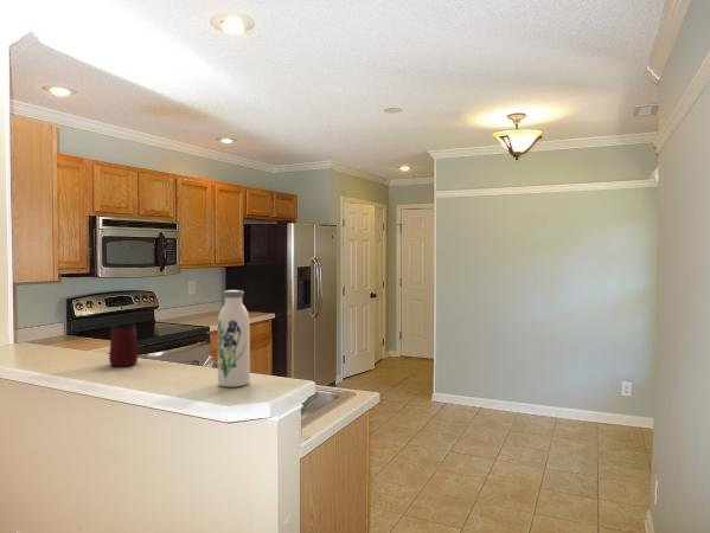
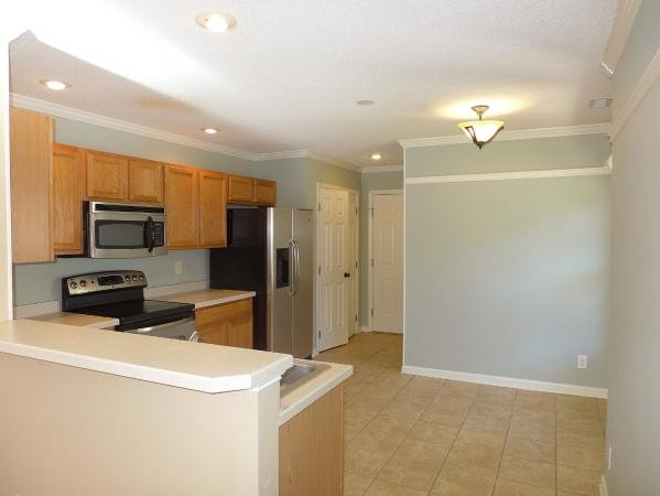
- water bottle [217,289,251,388]
- mug [108,323,139,367]
